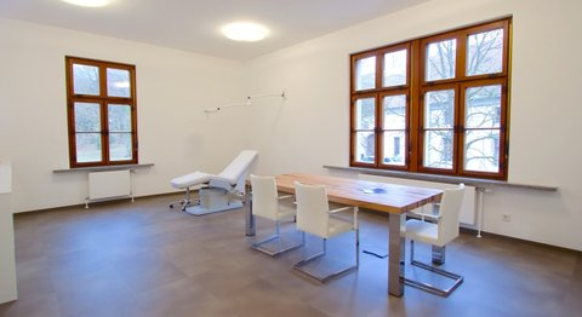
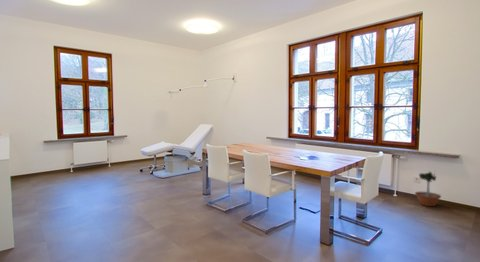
+ potted tree [414,169,442,207]
